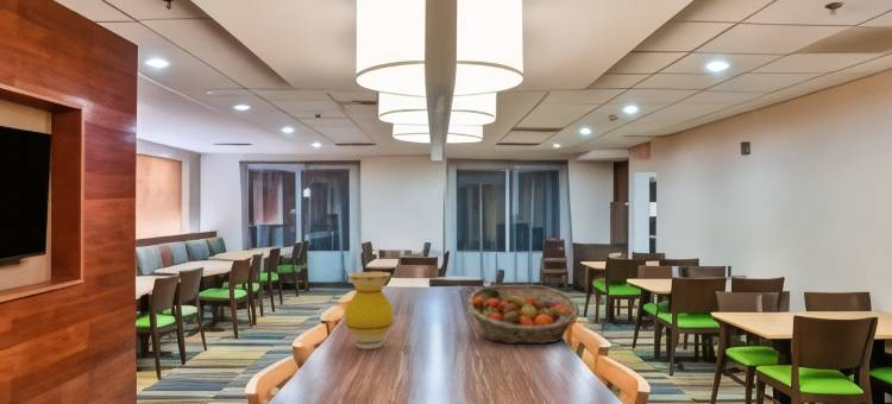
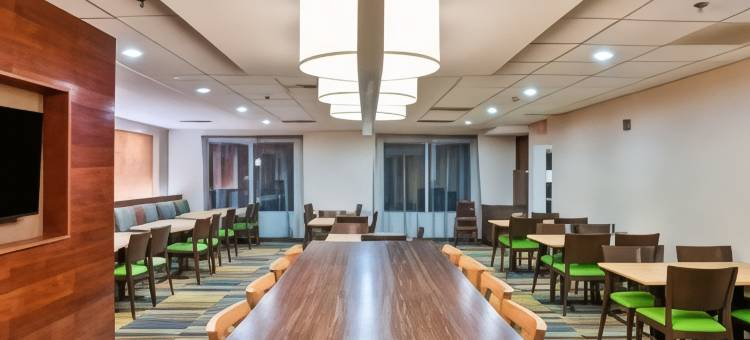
- vase [344,271,394,351]
- fruit basket [466,284,580,345]
